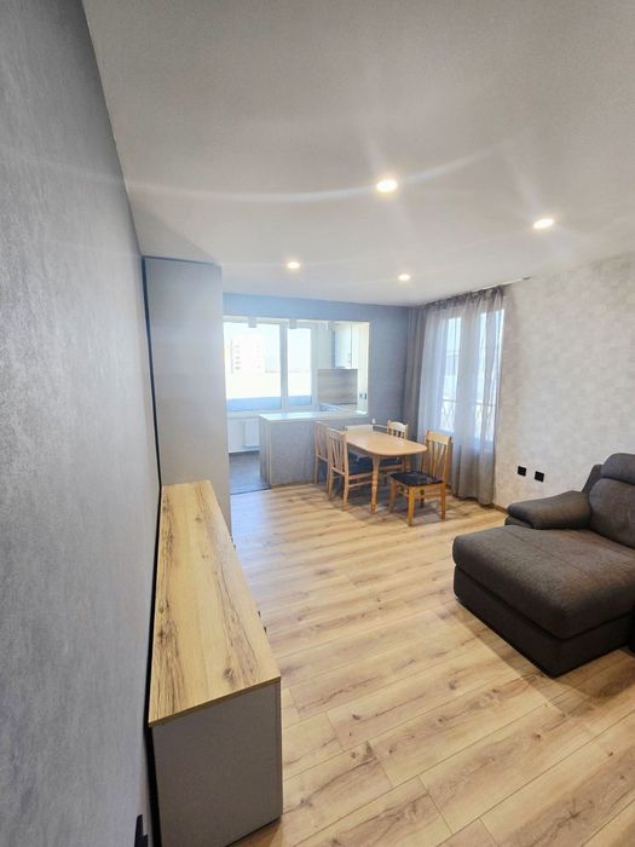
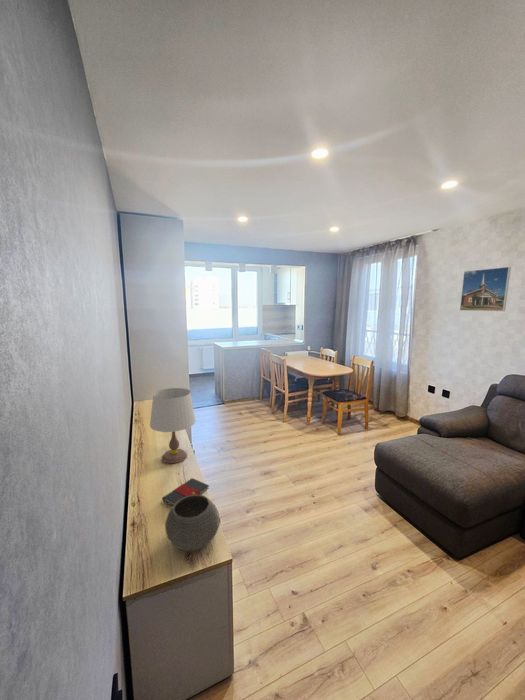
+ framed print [459,266,512,312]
+ book [161,477,210,507]
+ table lamp [149,387,197,464]
+ bowl [164,494,221,552]
